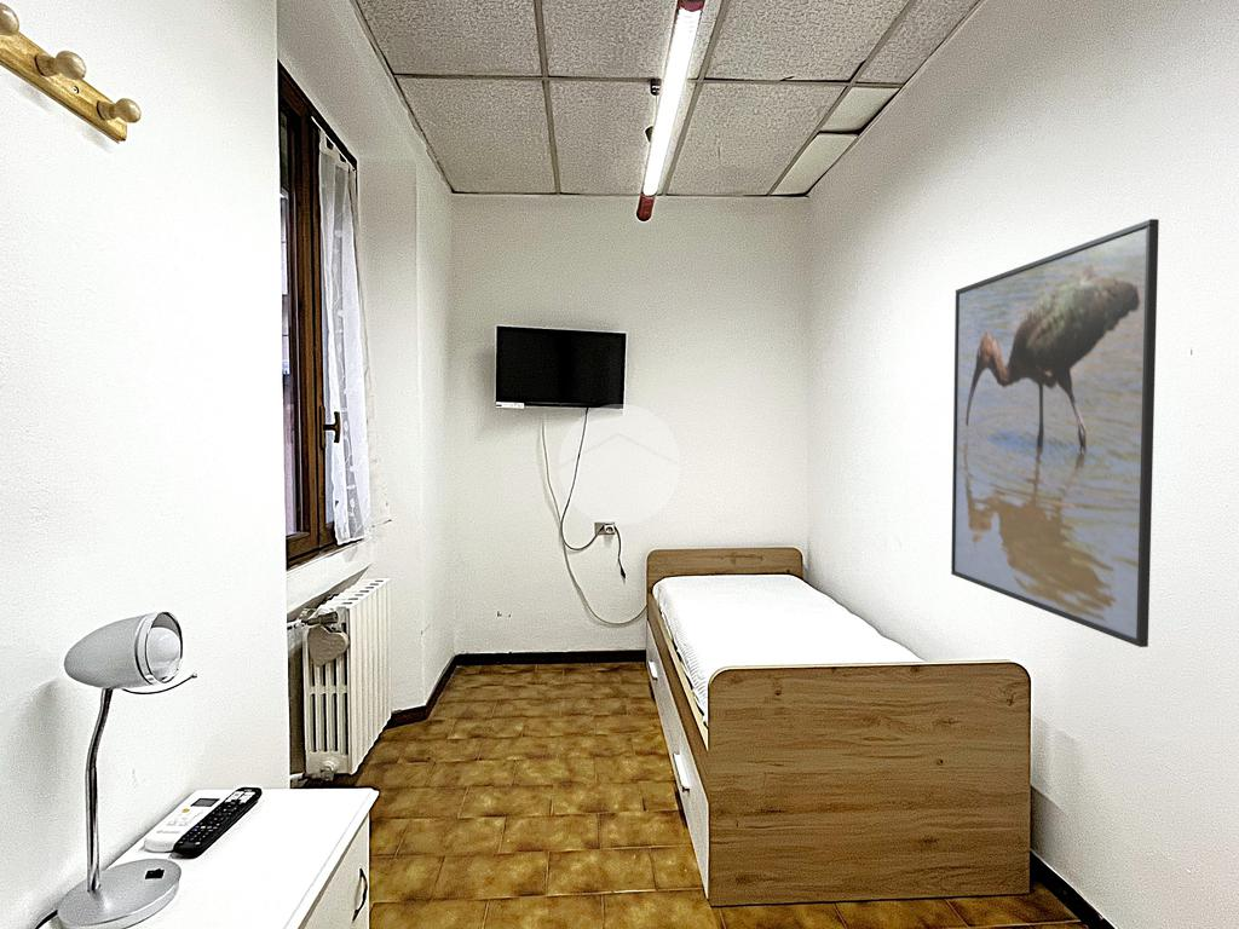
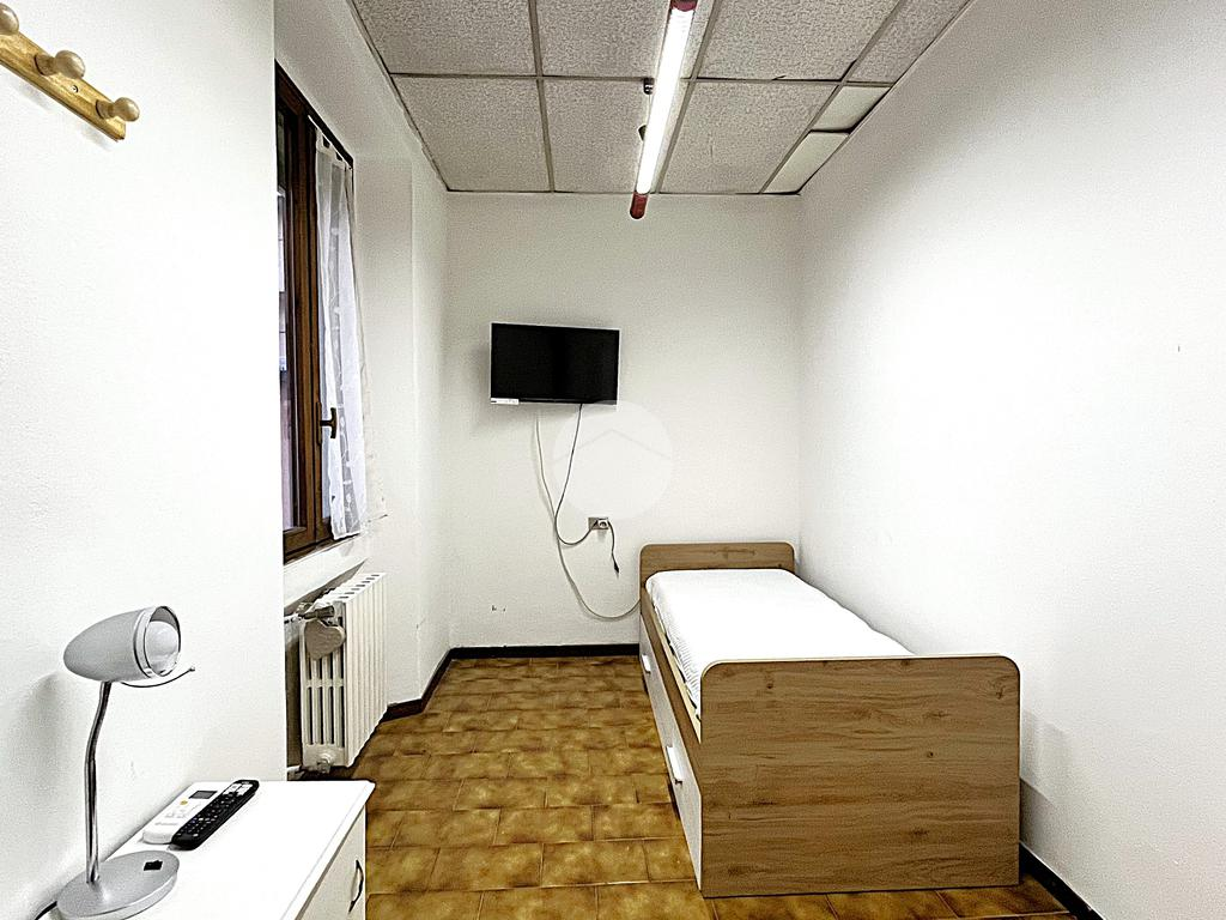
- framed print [950,218,1160,648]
